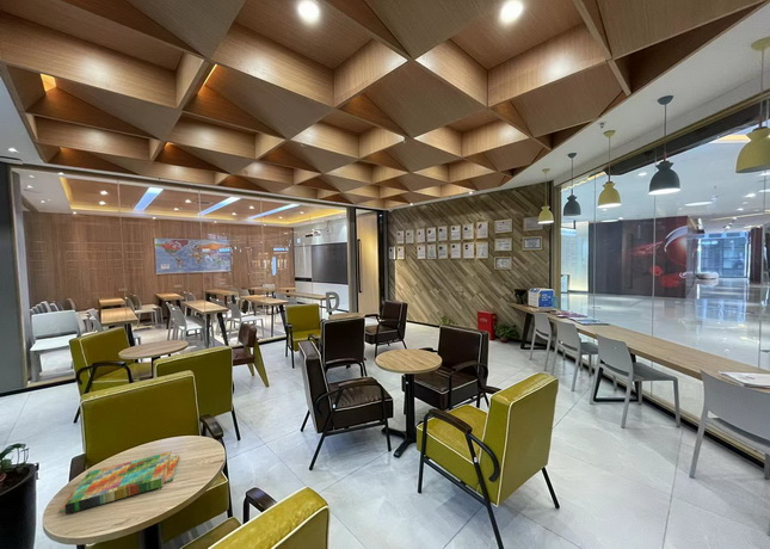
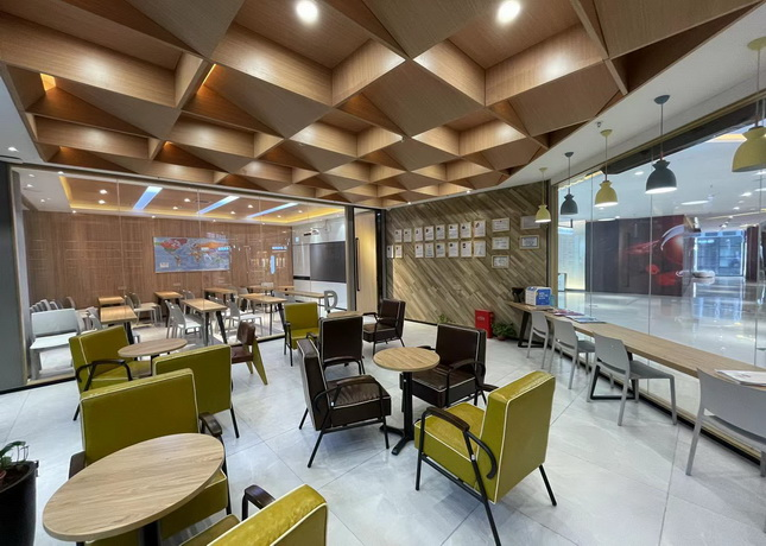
- board game [58,450,180,516]
